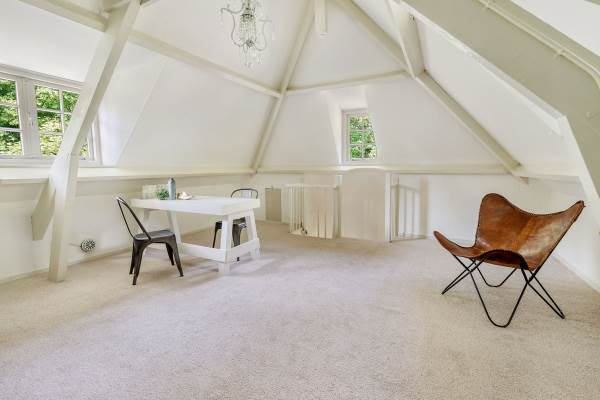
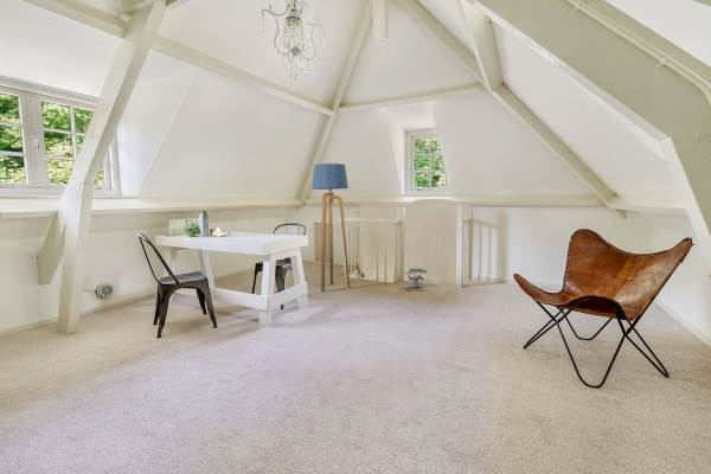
+ potted plant [403,267,428,289]
+ floor lamp [310,162,351,293]
